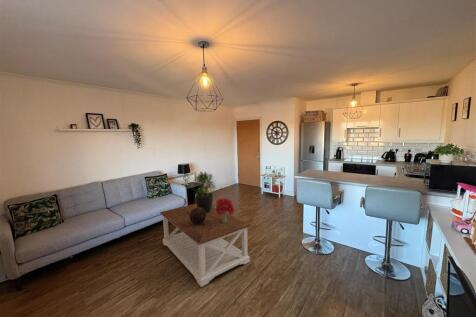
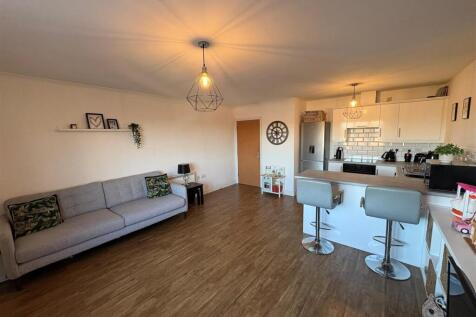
- potted plant [191,170,218,214]
- bouquet [215,197,235,222]
- coffee table [159,203,252,288]
- decorative sphere [189,207,206,224]
